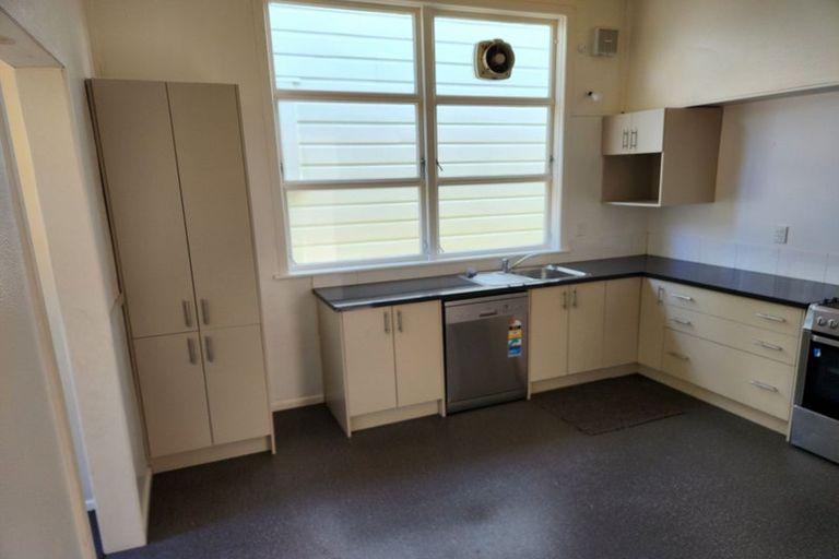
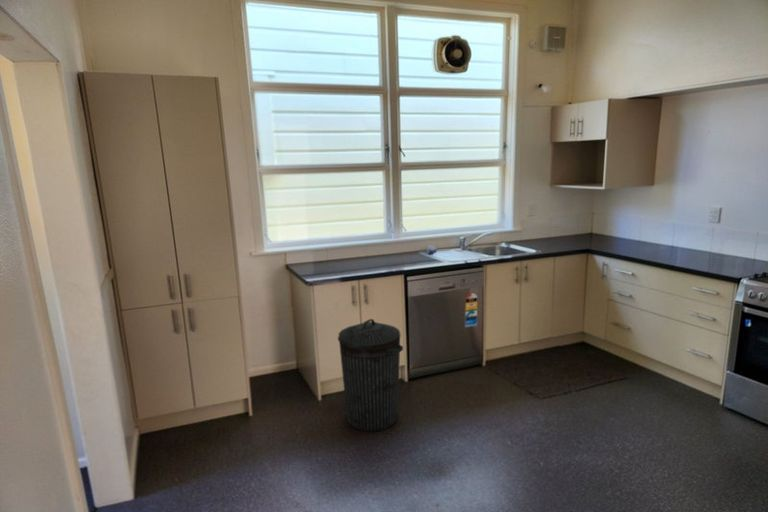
+ trash can [337,318,404,433]
